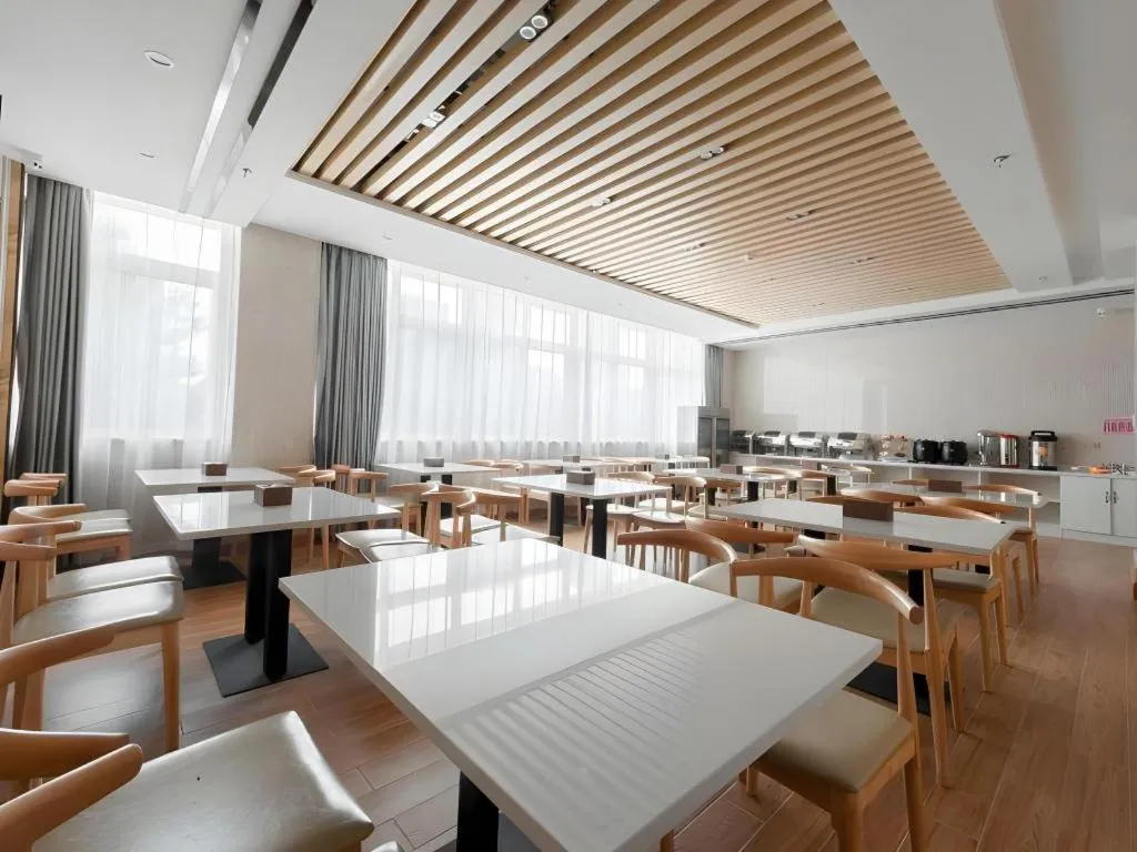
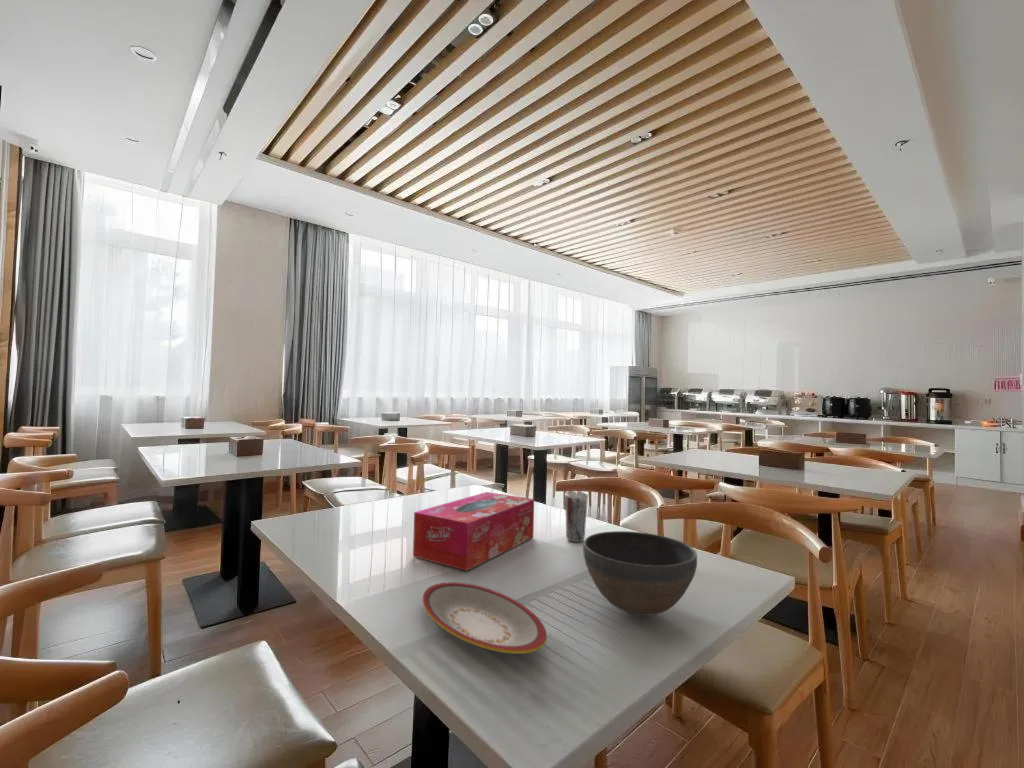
+ plate [421,581,548,655]
+ bowl [582,530,698,617]
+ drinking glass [564,490,589,543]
+ tissue box [412,491,535,572]
